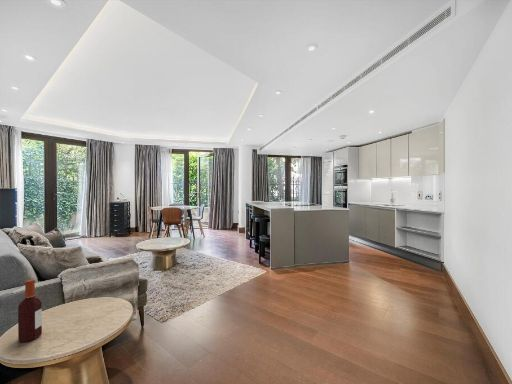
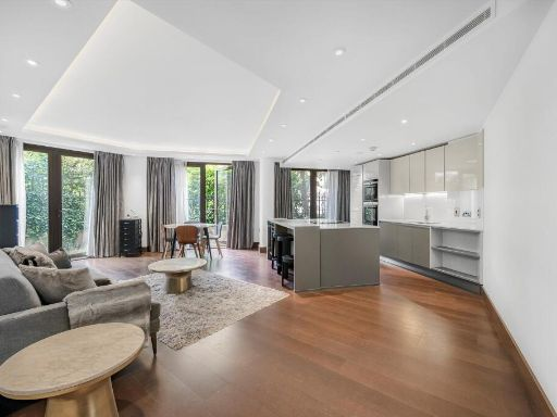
- bottle [17,278,43,343]
